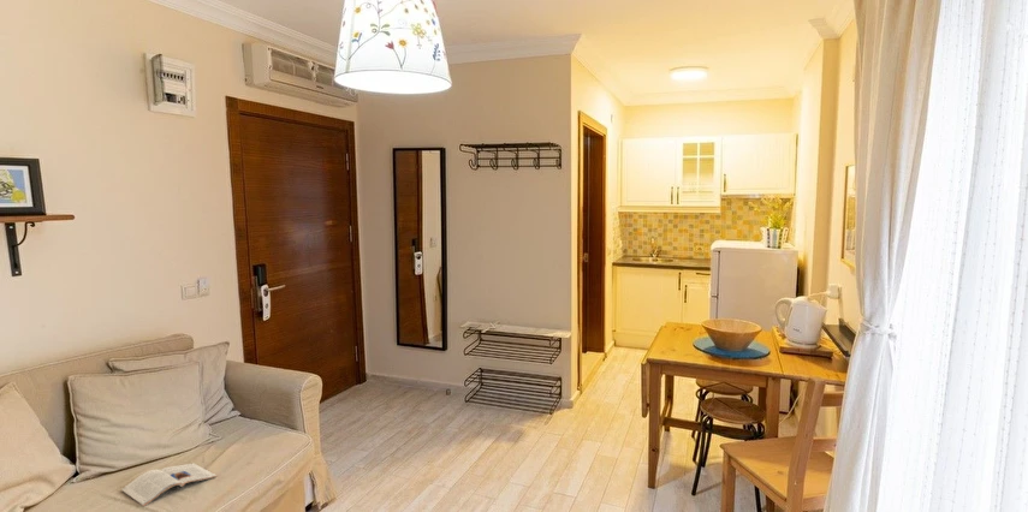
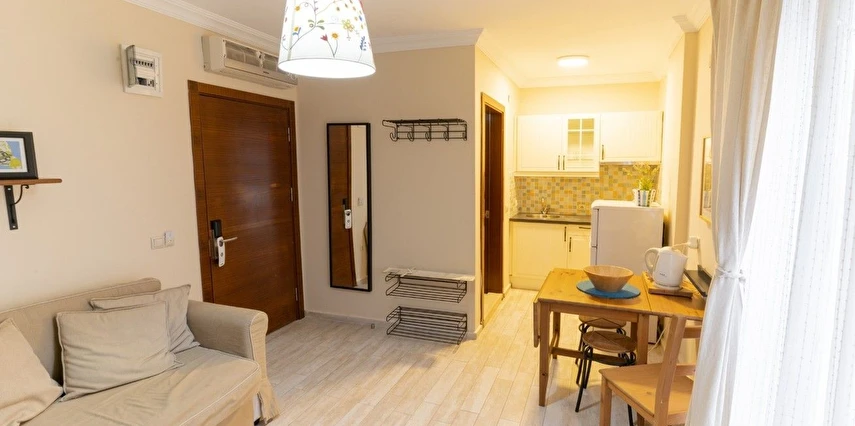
- magazine [120,462,218,507]
